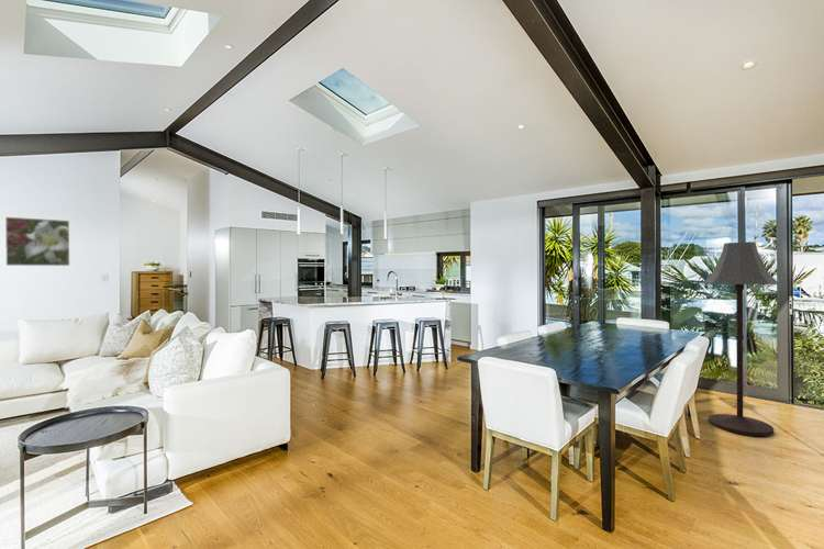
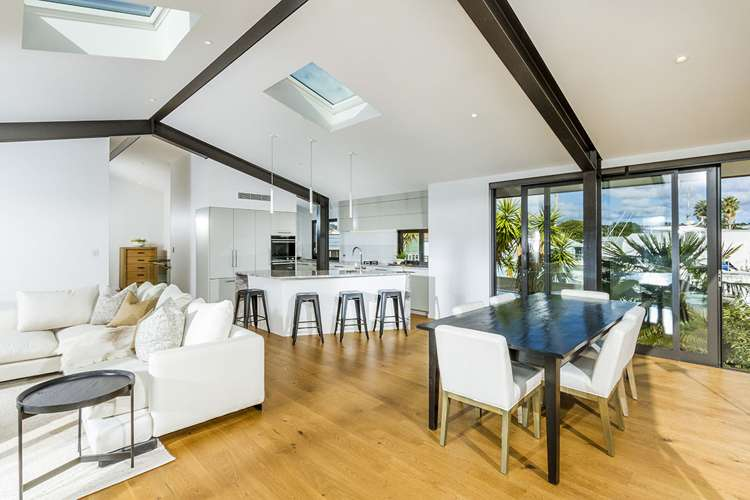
- floor lamp [702,240,780,437]
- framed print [4,216,70,267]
